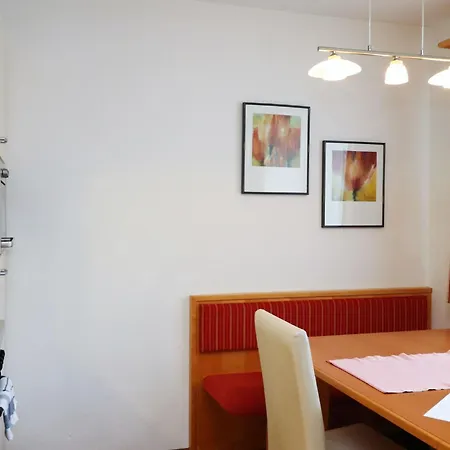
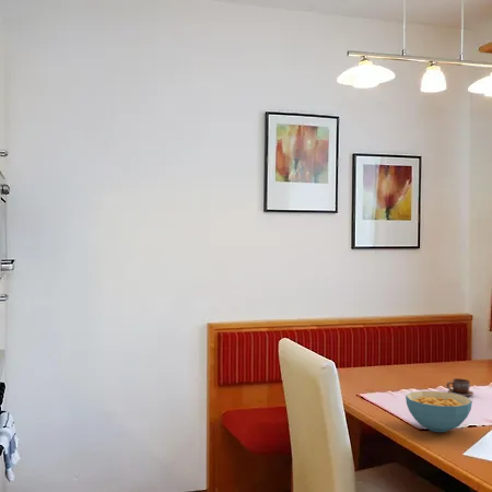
+ cereal bowl [405,390,473,433]
+ cup [445,377,475,397]
